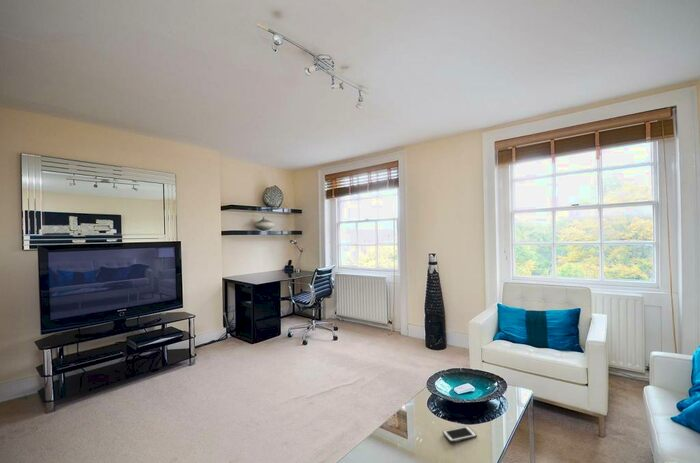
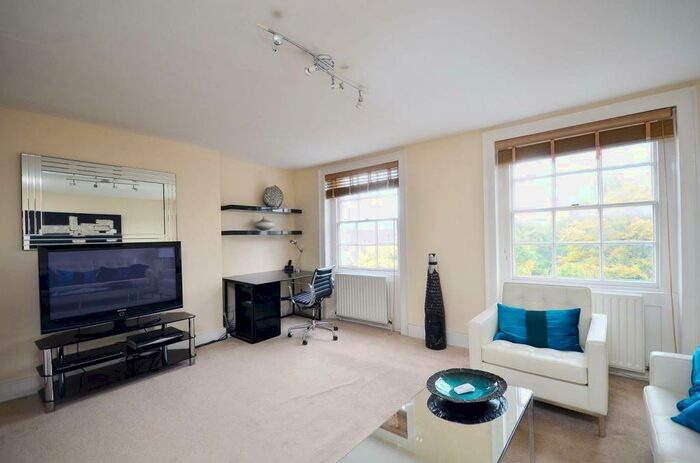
- cell phone [442,425,478,443]
